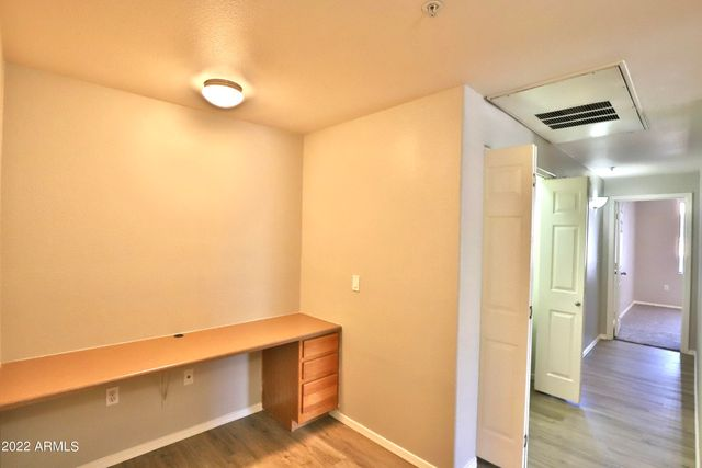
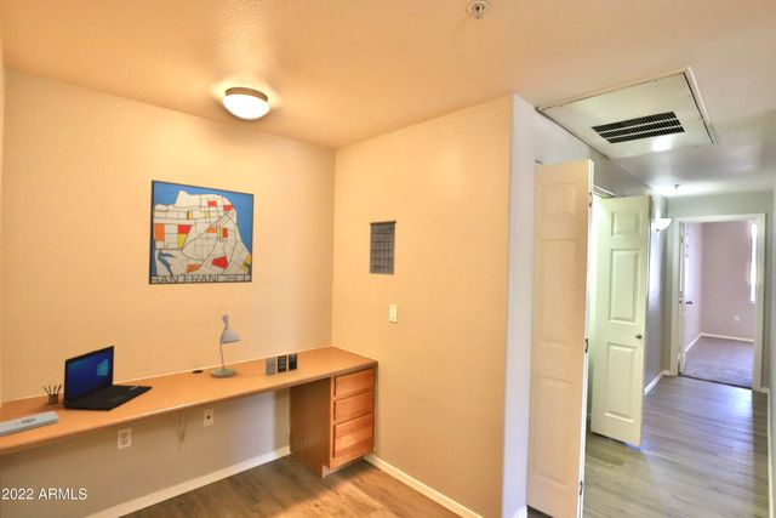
+ calendar [369,220,398,277]
+ wall art [148,178,255,286]
+ pencil box [42,382,64,405]
+ laptop [62,345,153,411]
+ notepad [0,410,61,438]
+ desk lamp [210,313,241,378]
+ book [264,353,298,376]
